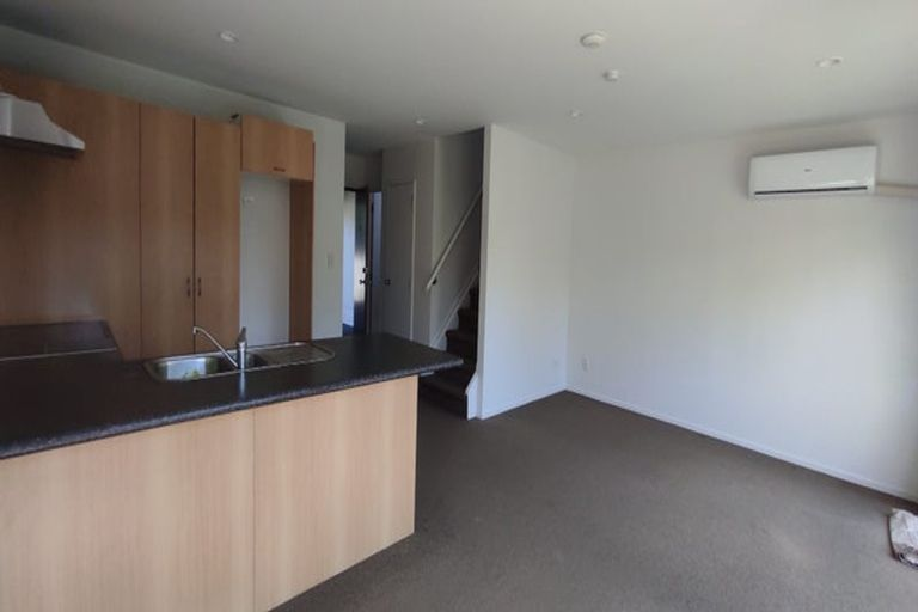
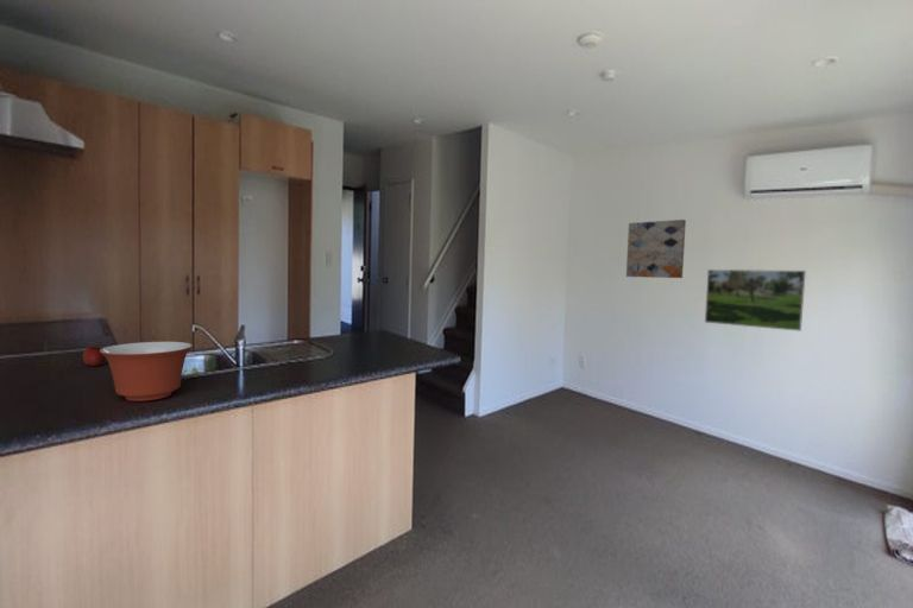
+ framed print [704,268,807,332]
+ mixing bowl [100,341,194,403]
+ wall art [625,218,687,279]
+ fruit [82,344,108,367]
